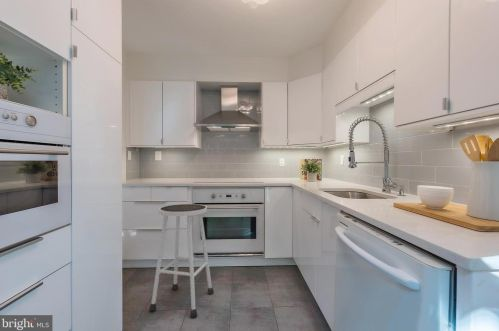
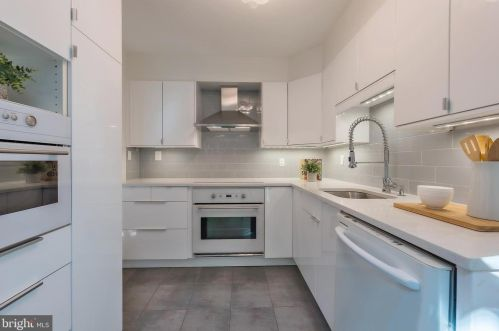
- stool [148,203,215,318]
